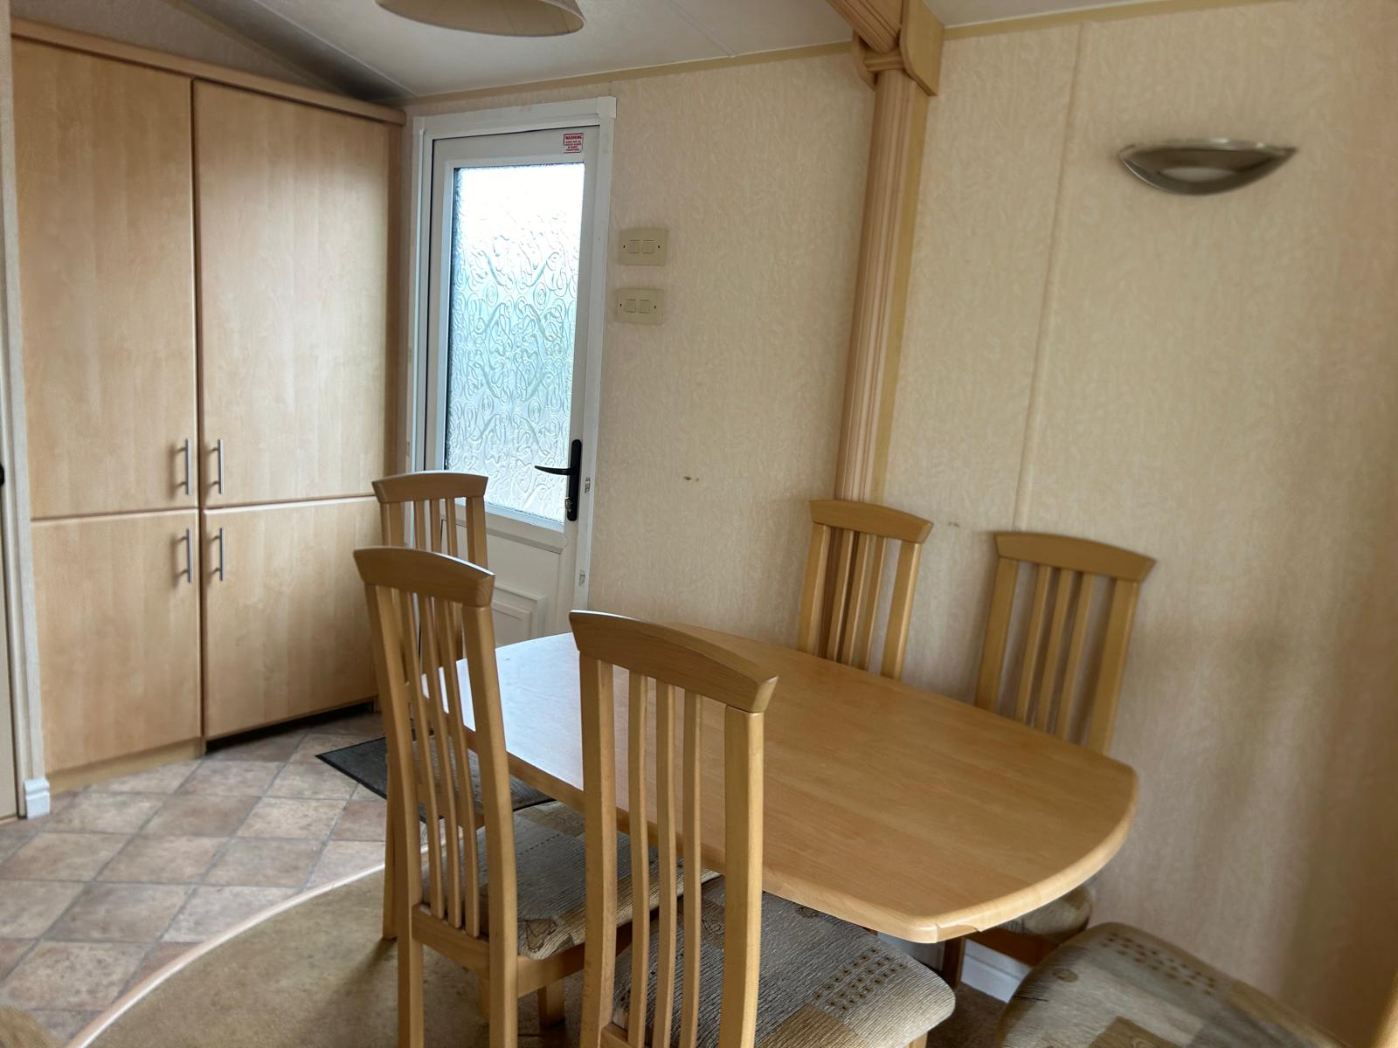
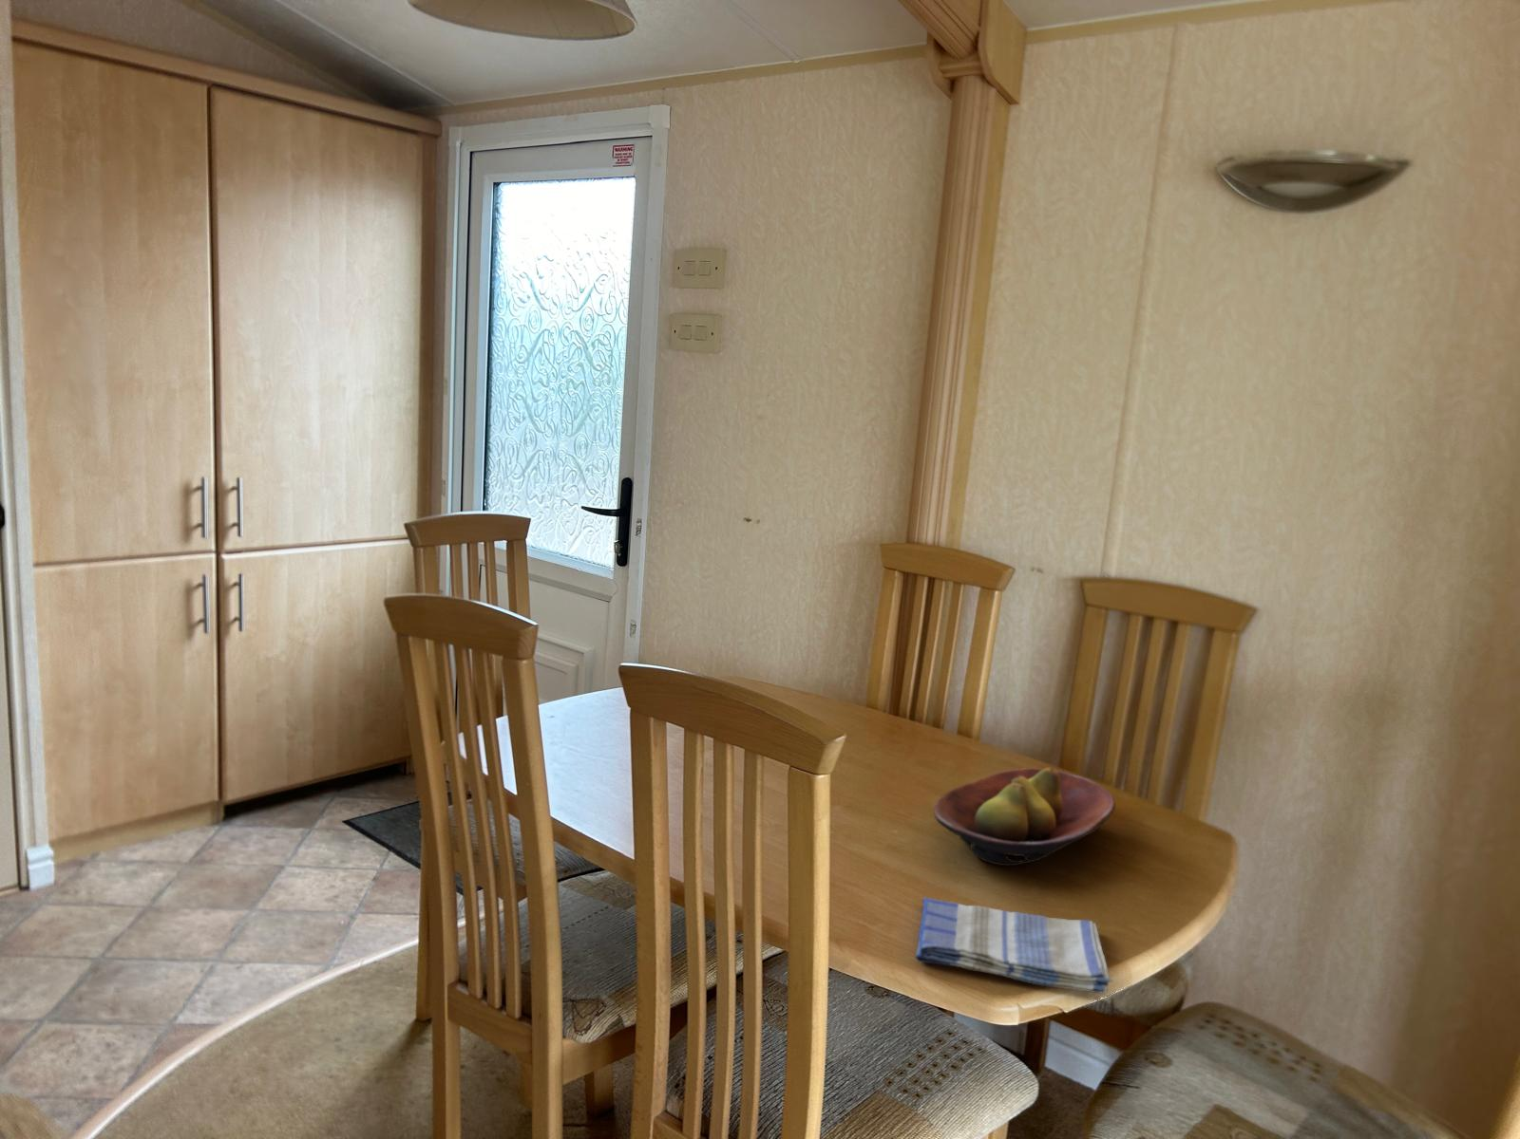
+ dish towel [914,897,1113,994]
+ fruit bowl [932,767,1117,866]
